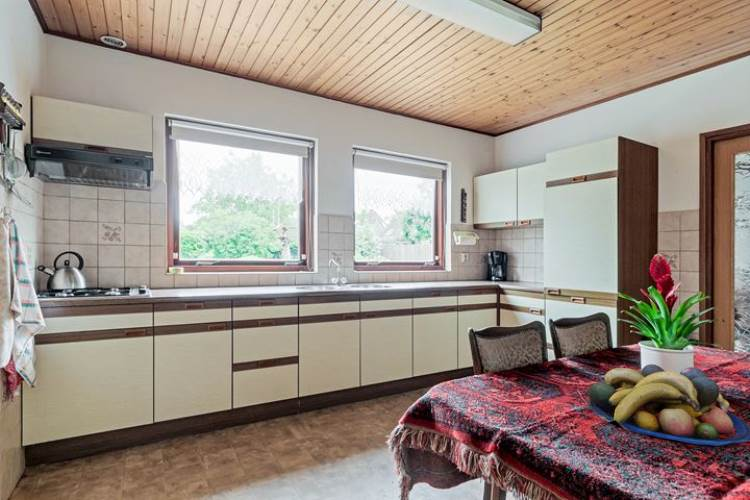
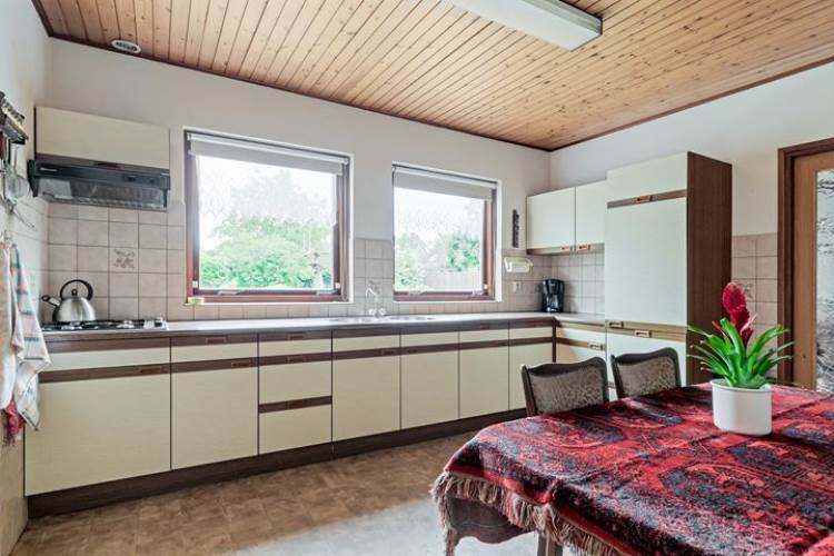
- fruit bowl [586,363,750,447]
